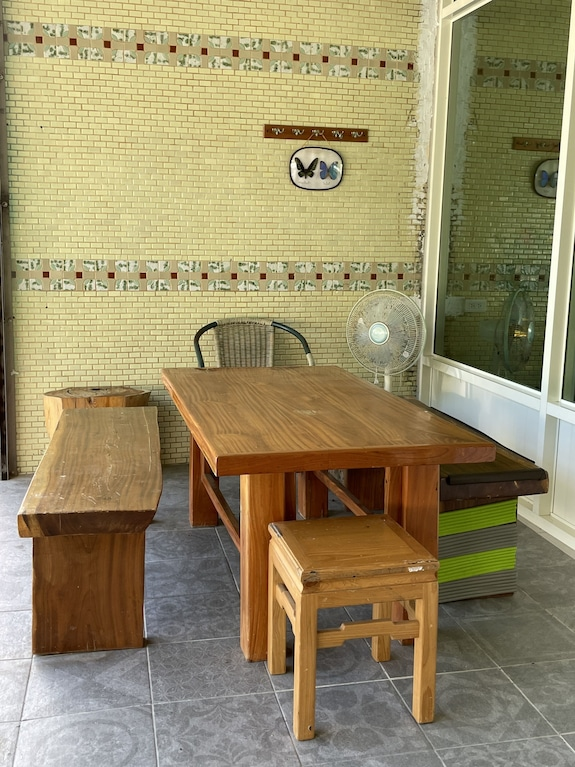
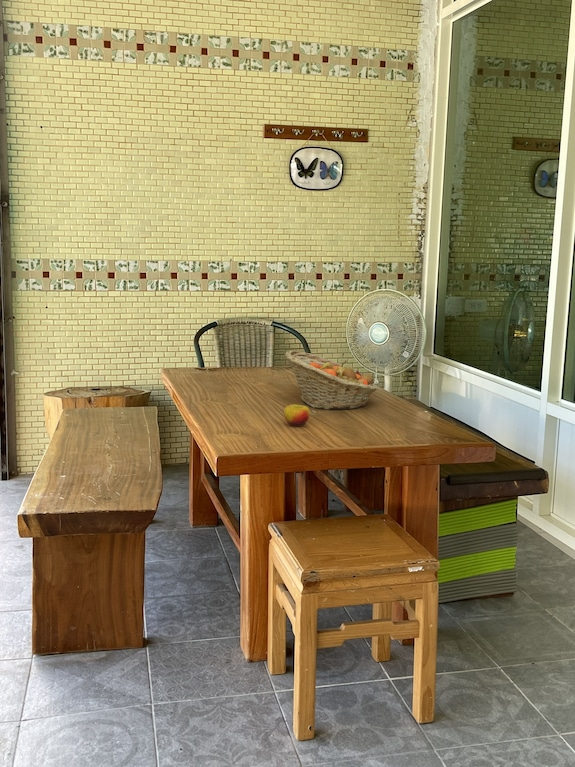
+ apple [283,404,311,427]
+ fruit basket [284,349,378,411]
